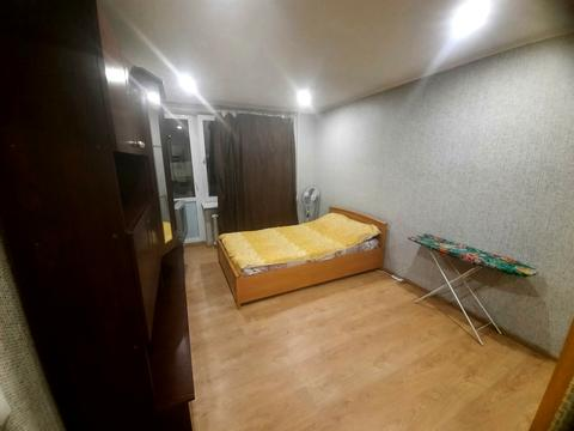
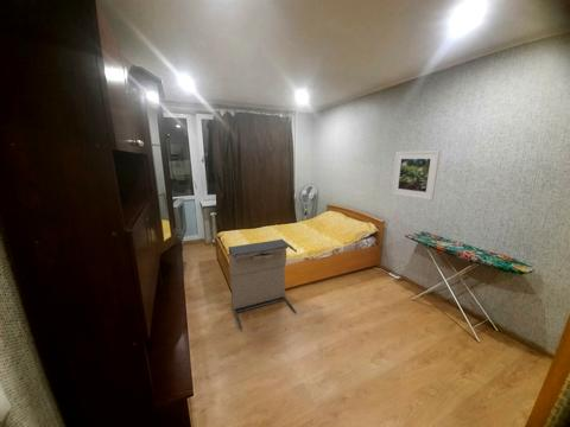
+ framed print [391,149,442,202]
+ laundry hamper [228,238,298,330]
